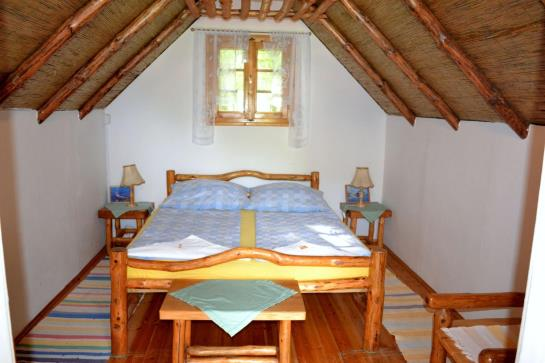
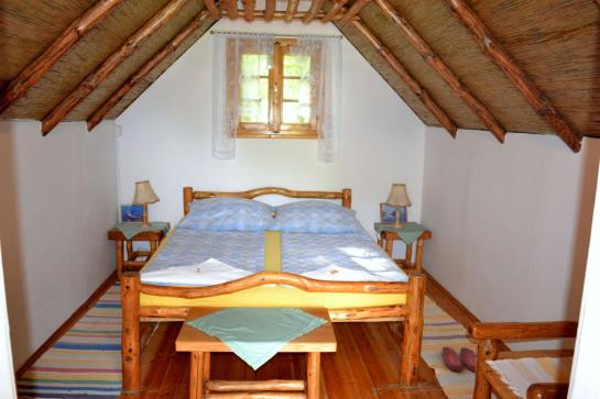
+ slippers [440,346,478,373]
